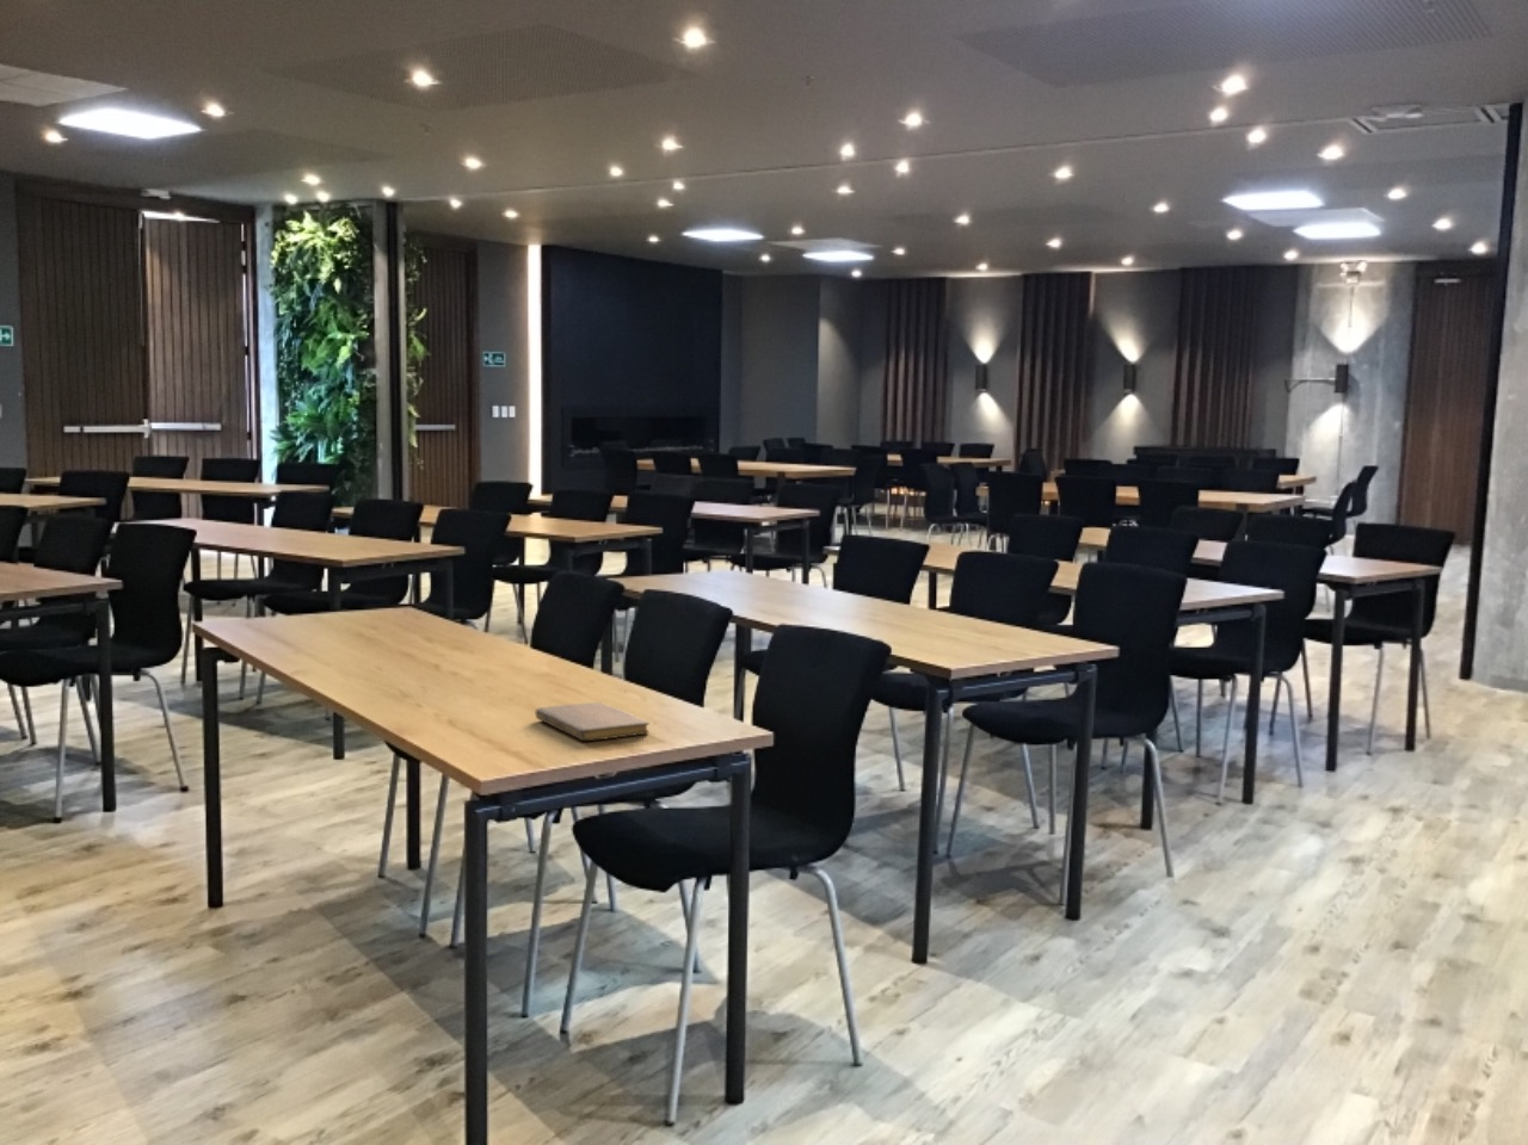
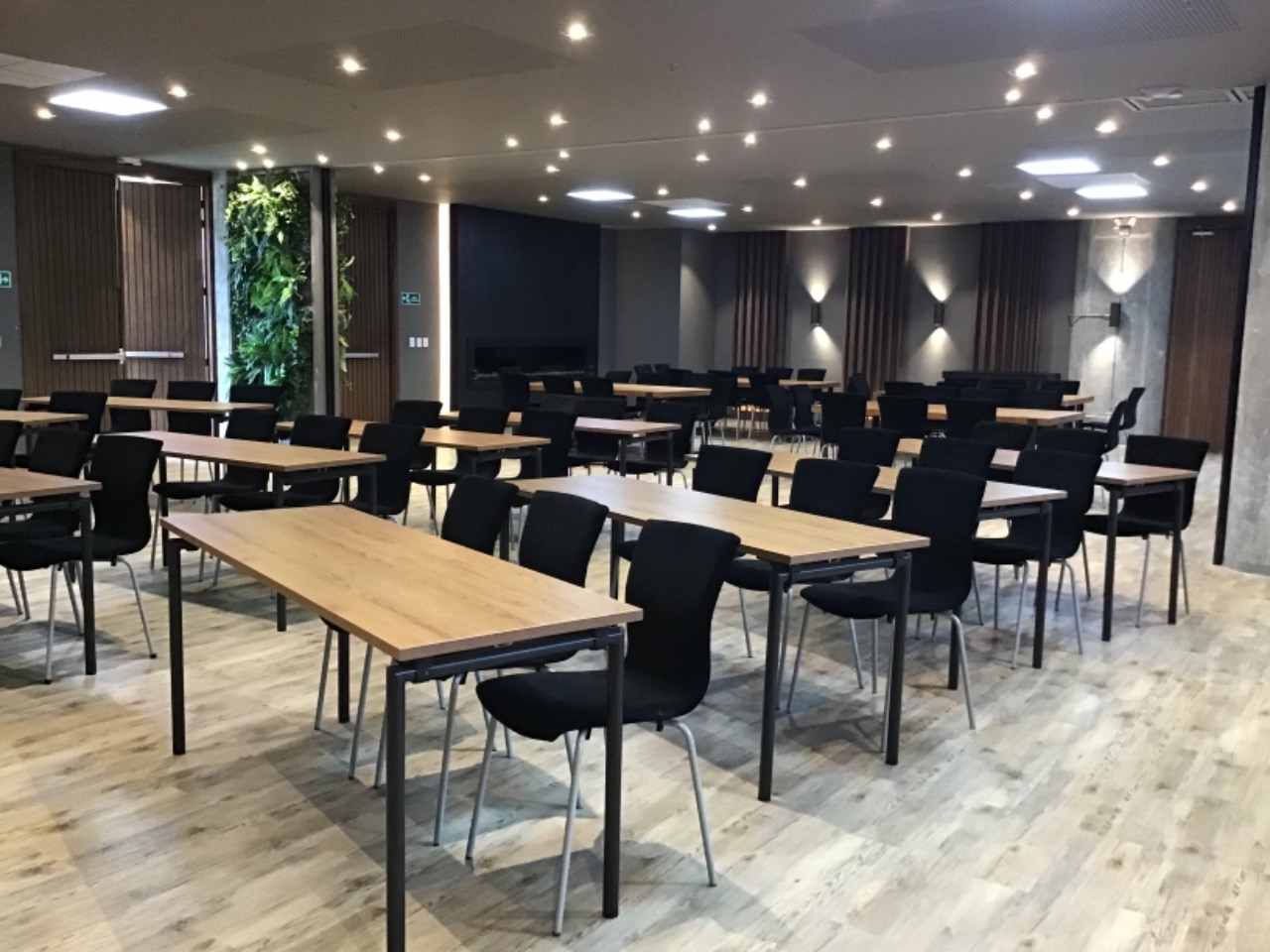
- notebook [535,701,651,742]
